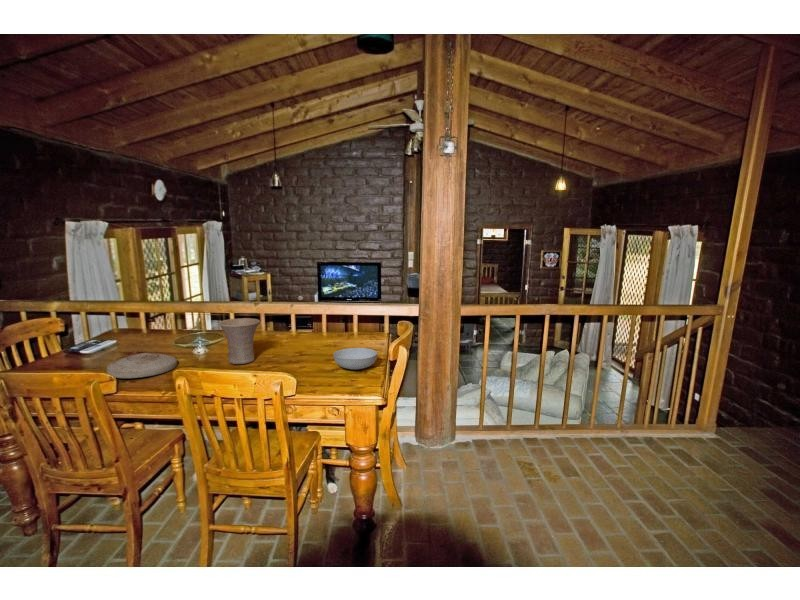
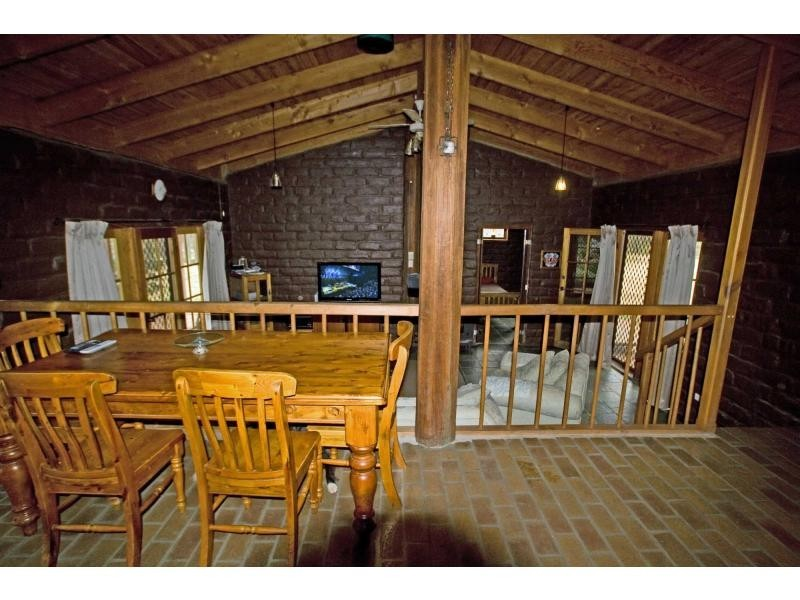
- vase [218,317,261,365]
- serving bowl [332,347,378,370]
- plate [106,352,178,379]
